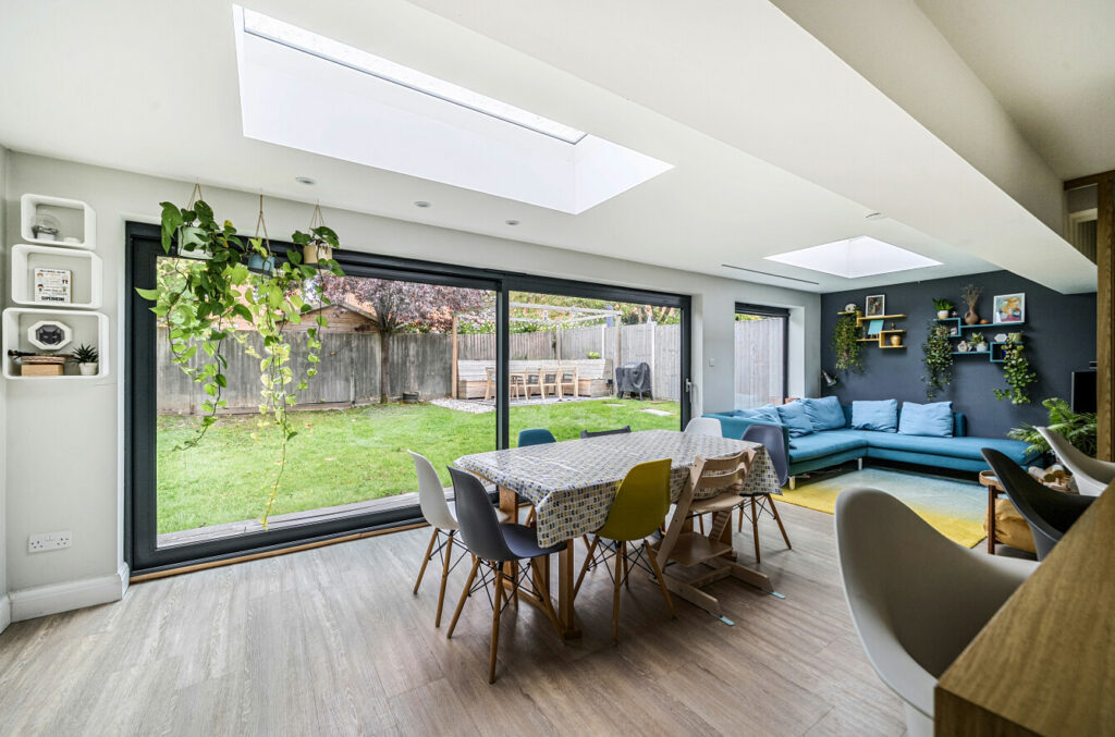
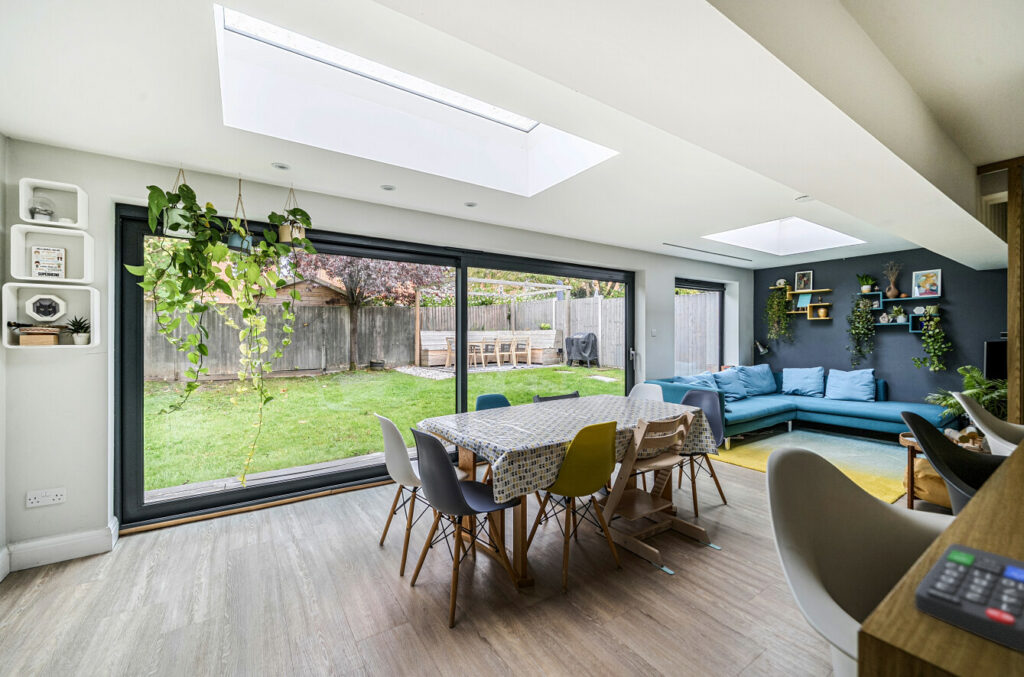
+ remote control [914,542,1024,653]
